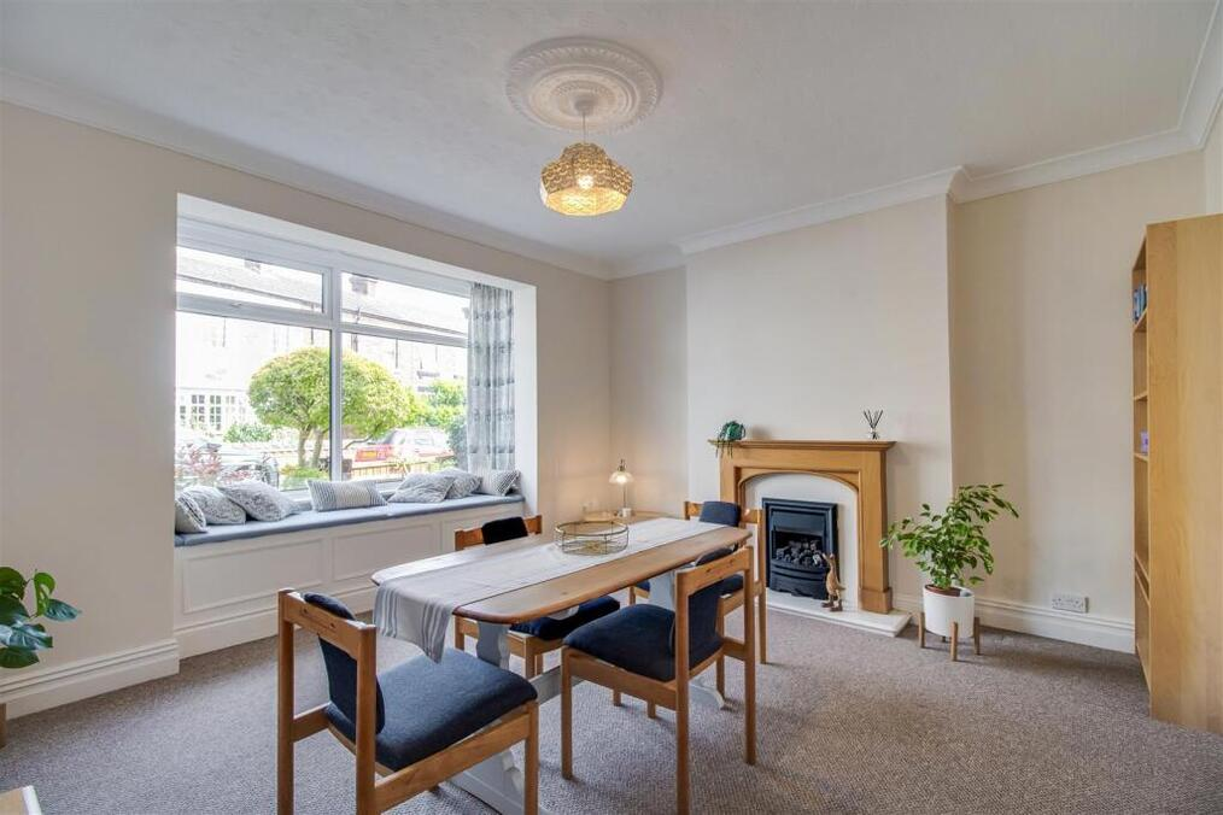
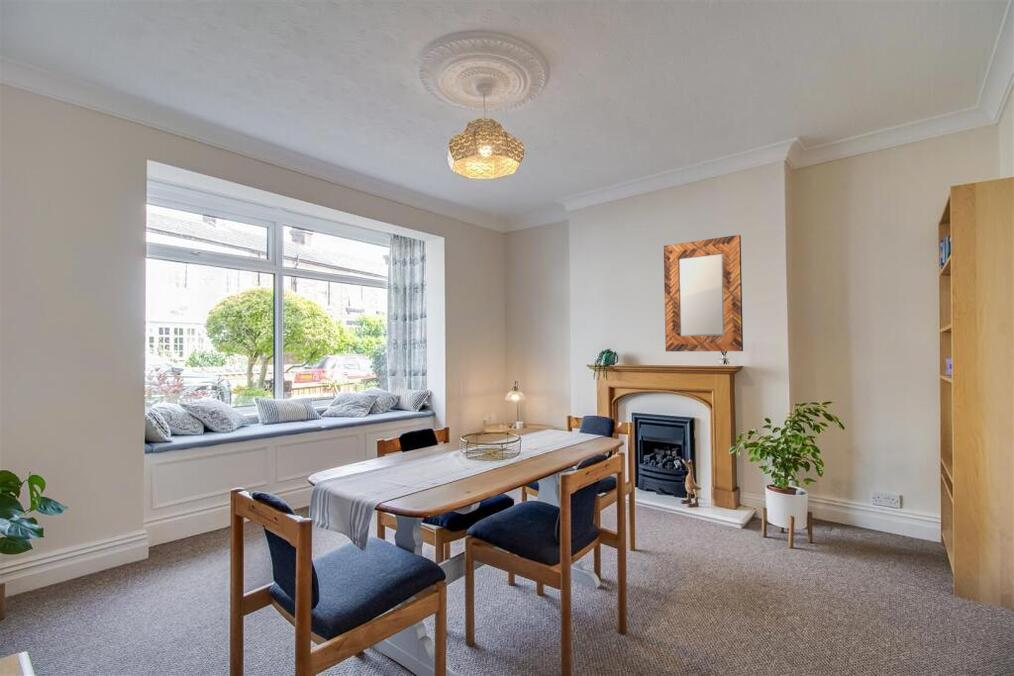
+ home mirror [663,234,744,352]
